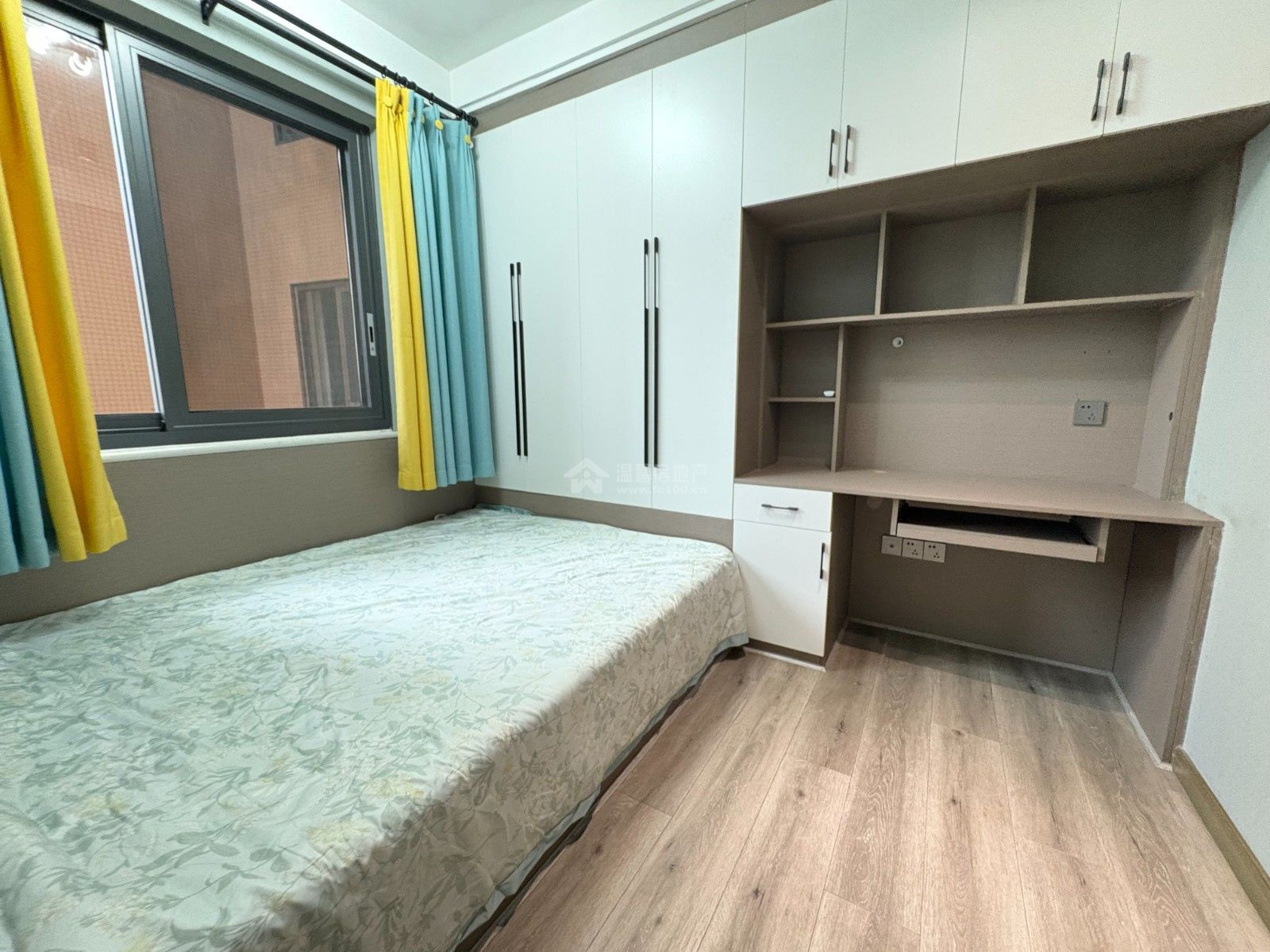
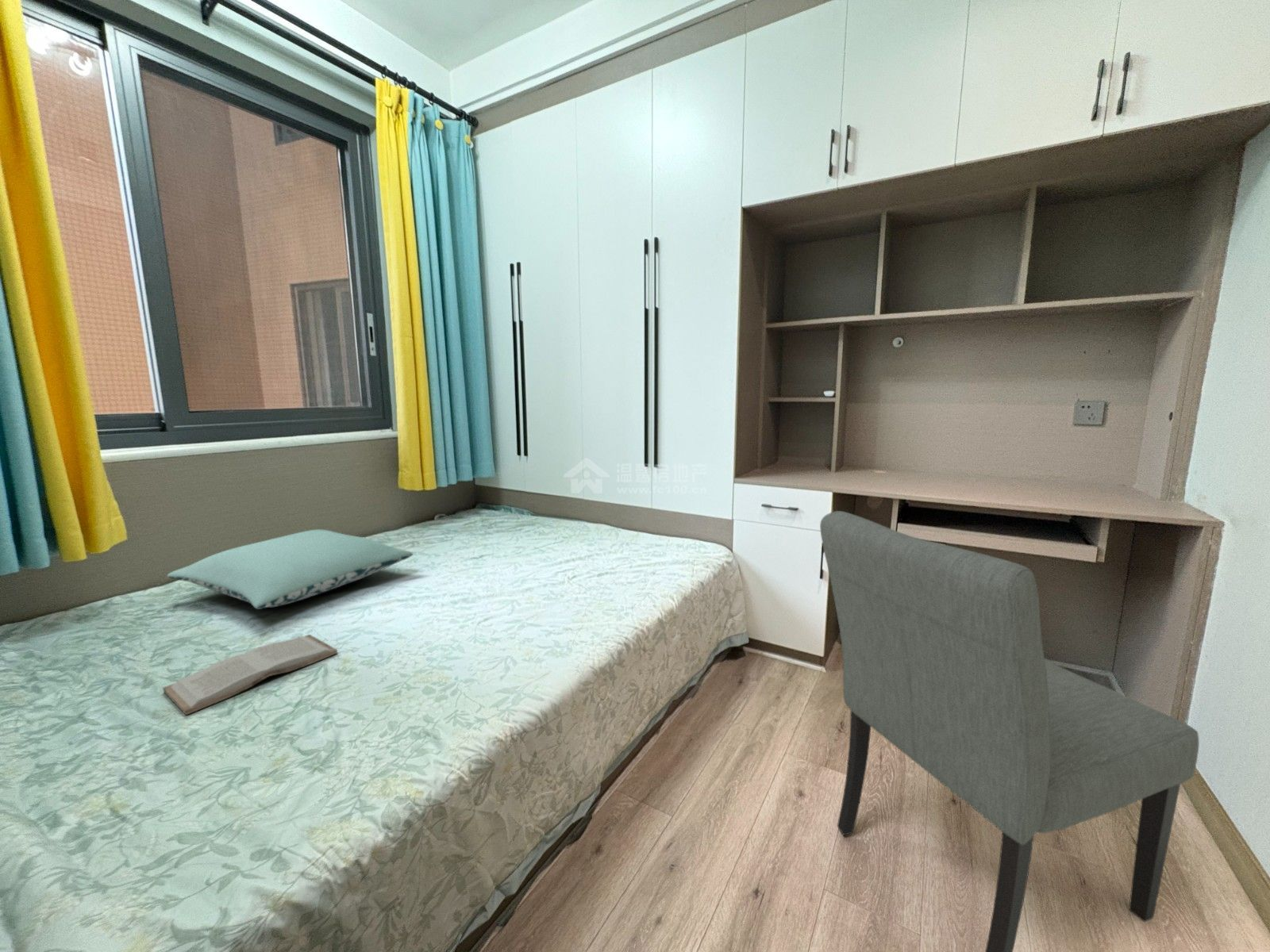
+ book [162,634,338,716]
+ pillow [166,529,414,609]
+ chair [819,510,1199,952]
